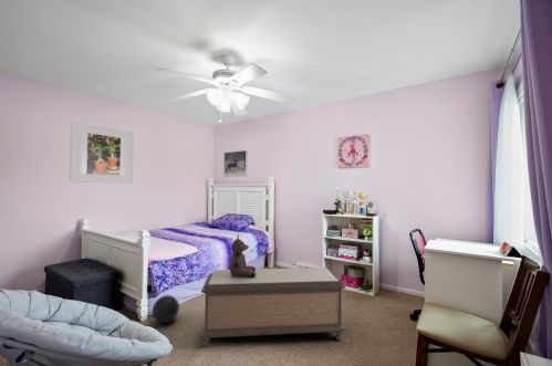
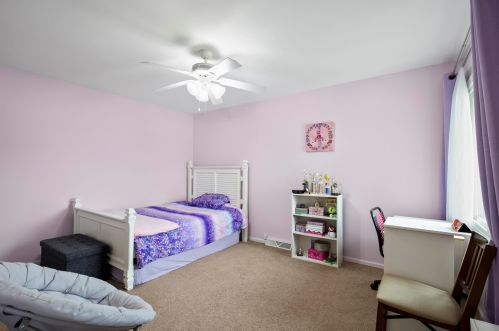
- bench [199,266,346,348]
- teddy bear [229,233,257,278]
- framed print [222,149,249,178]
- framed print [69,121,135,185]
- ball [150,294,180,324]
